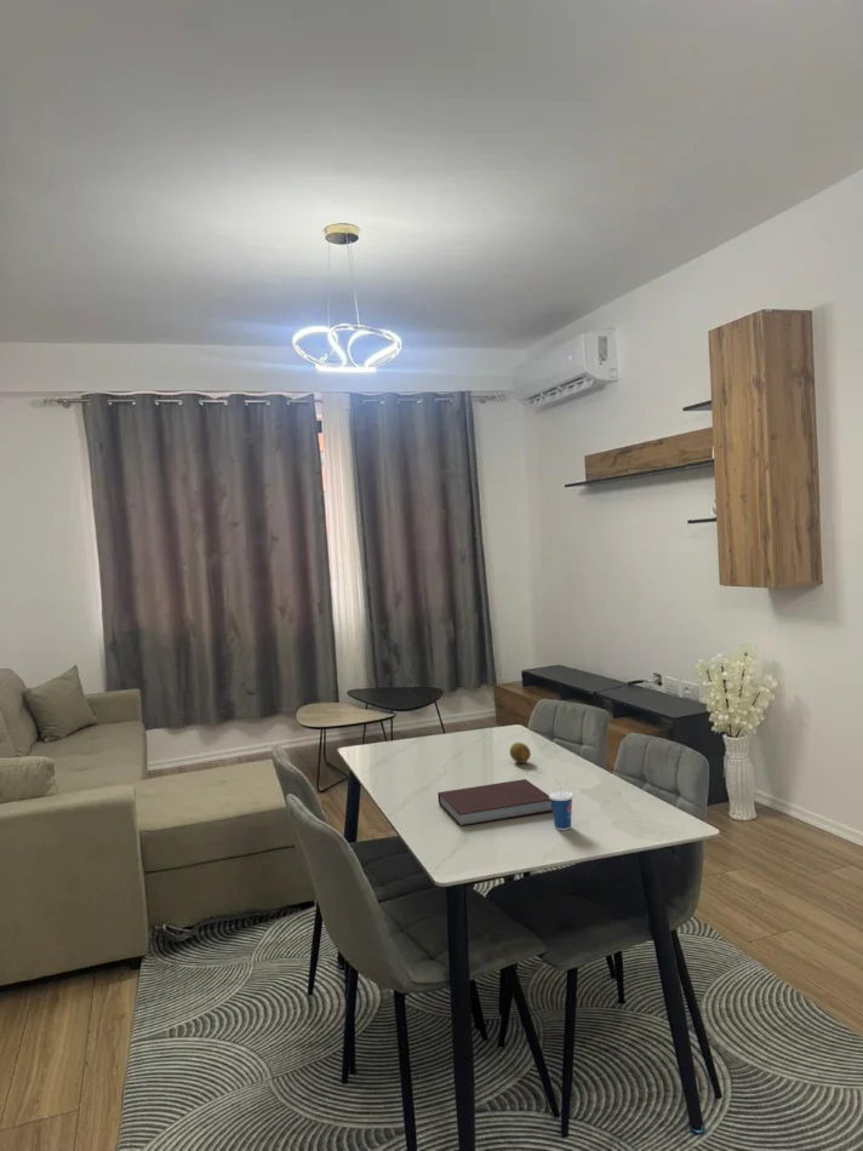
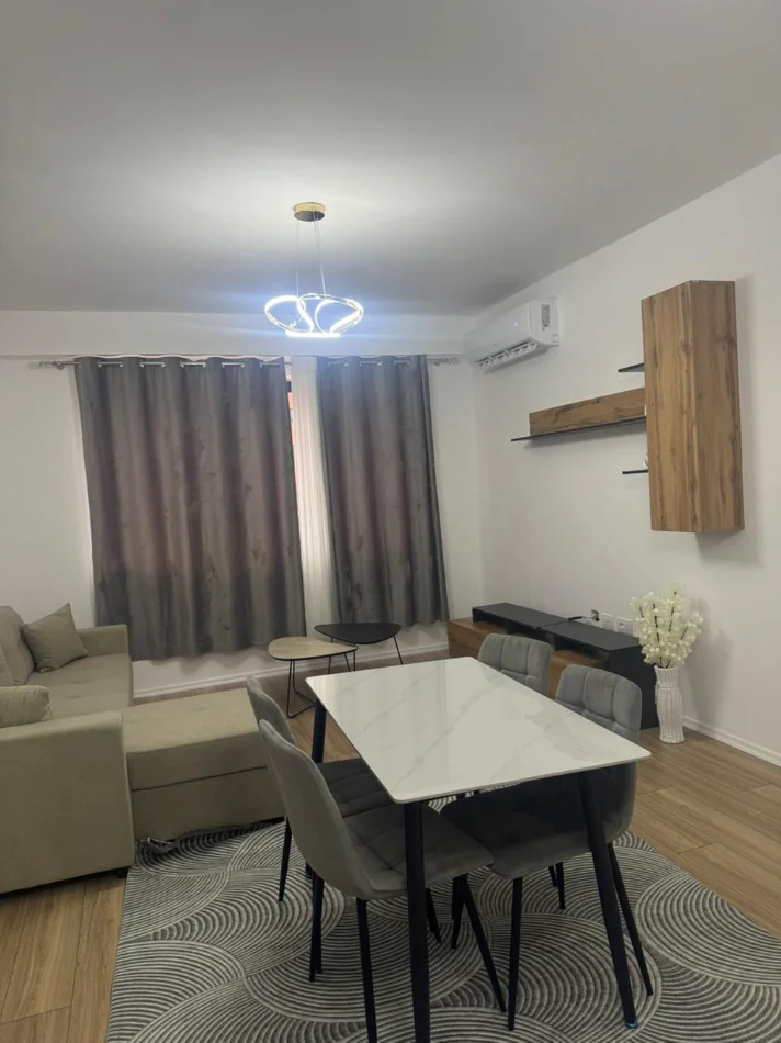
- notebook [438,778,553,828]
- cup [548,778,575,831]
- fruit [509,741,532,765]
